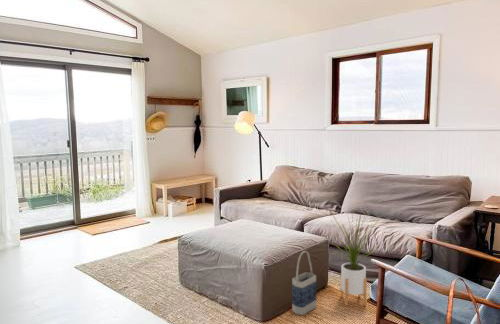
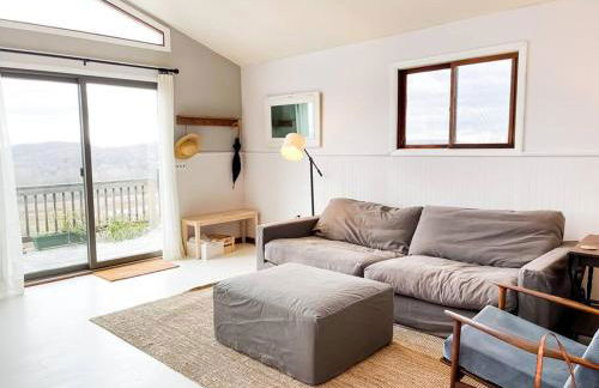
- house plant [329,207,382,307]
- bag [291,250,317,316]
